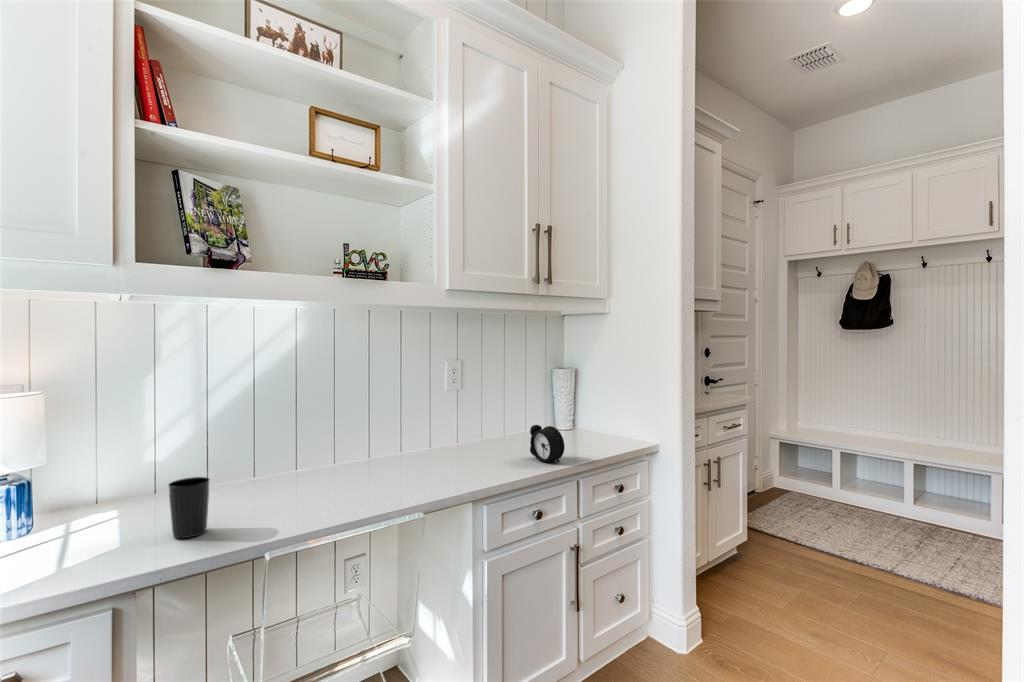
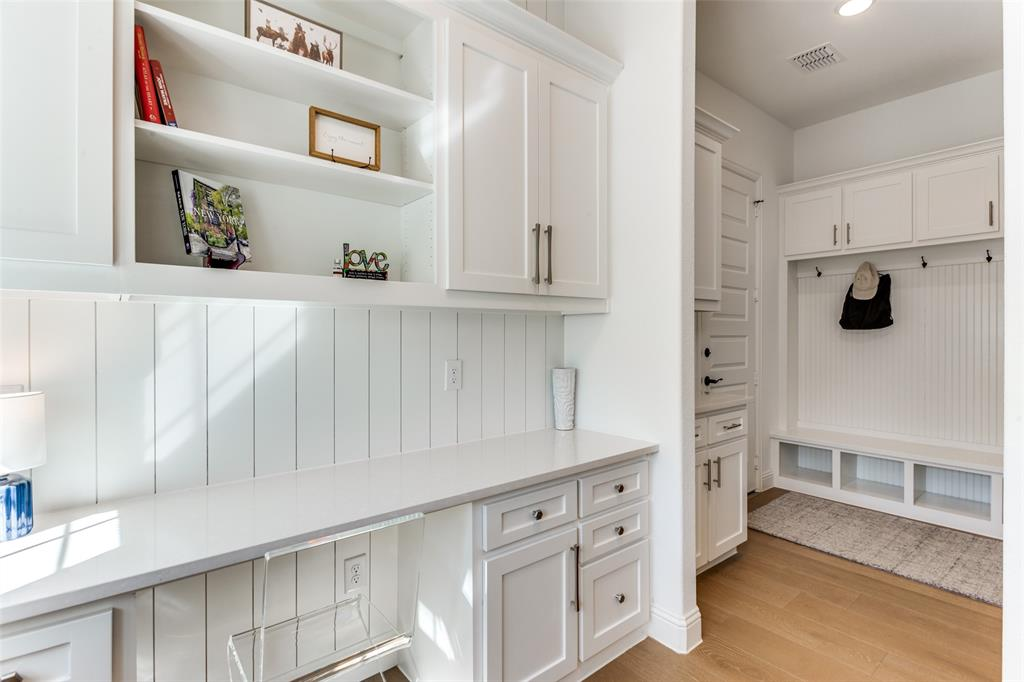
- alarm clock [529,424,565,463]
- cup [167,476,211,539]
